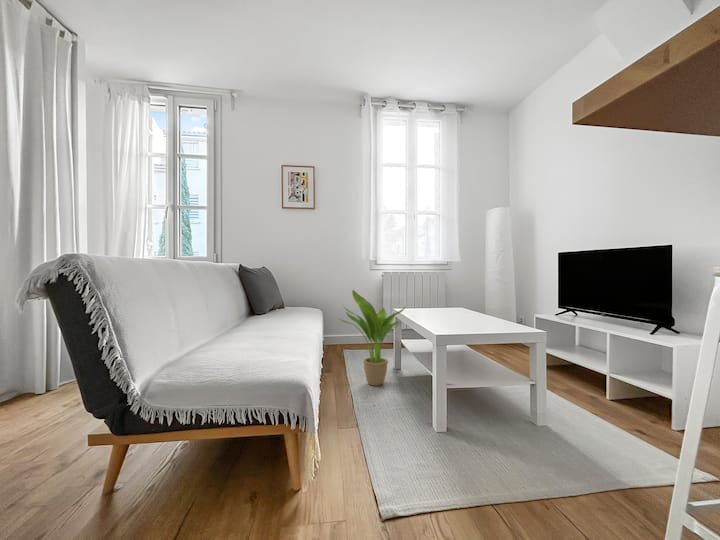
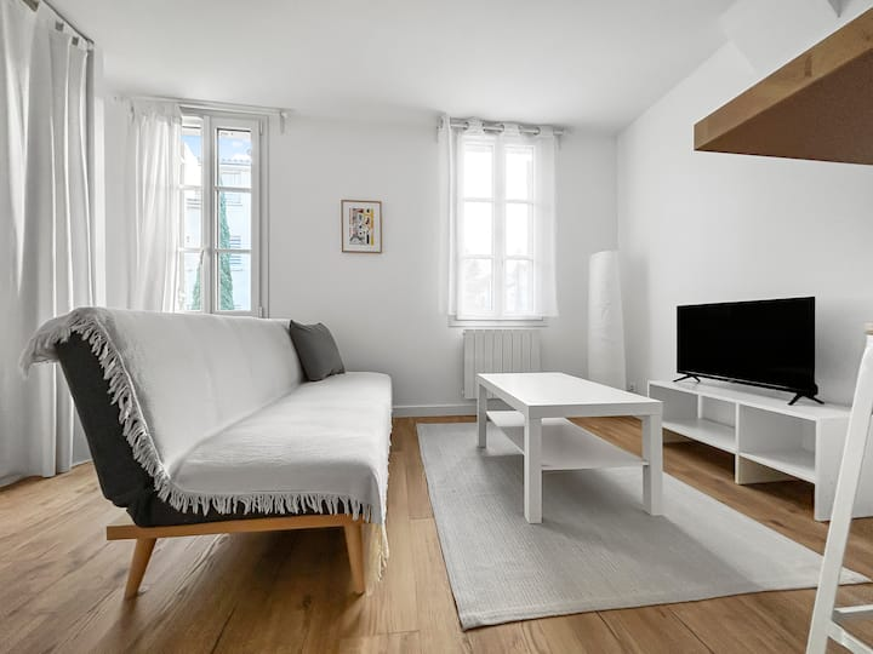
- potted plant [337,289,406,387]
